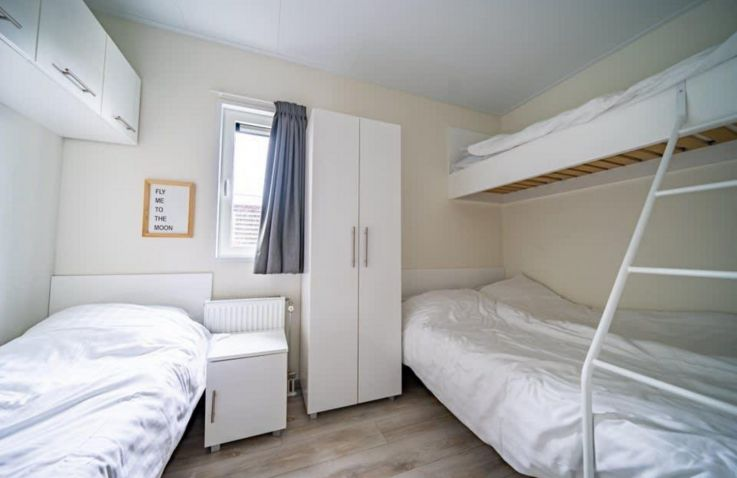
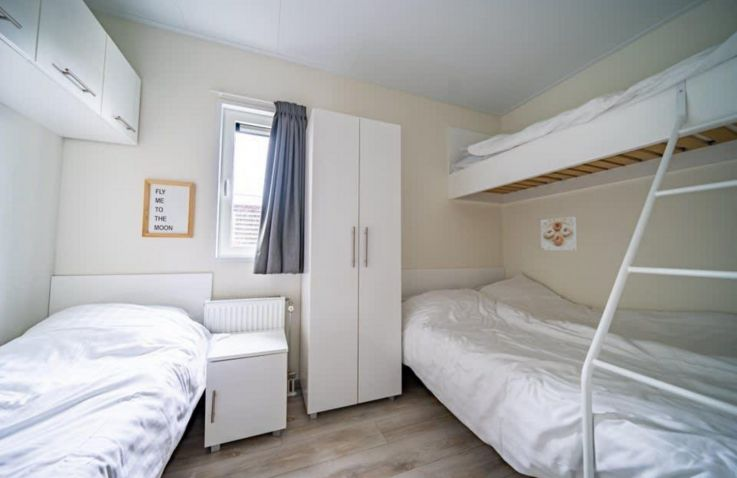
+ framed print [540,215,578,251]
